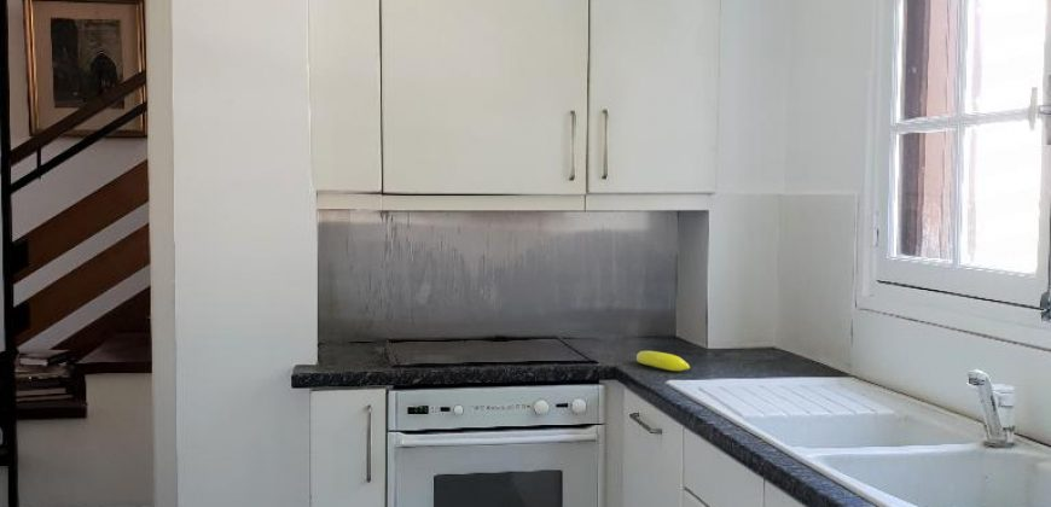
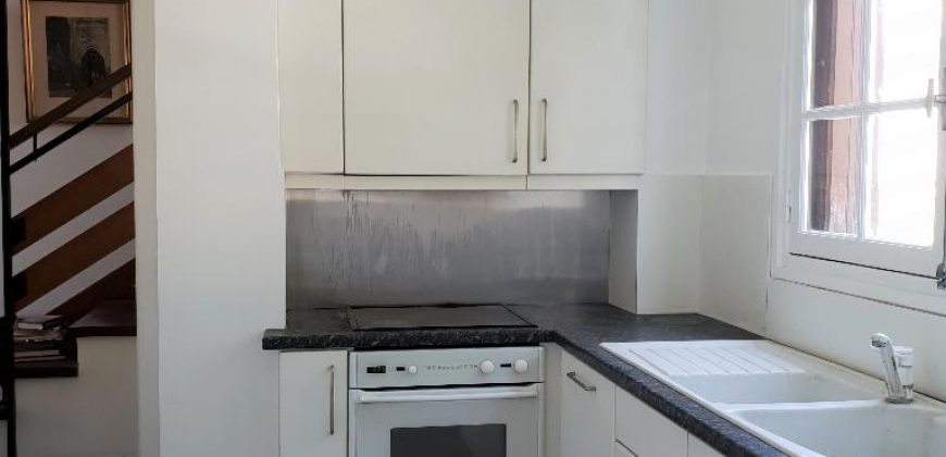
- banana [635,350,691,372]
